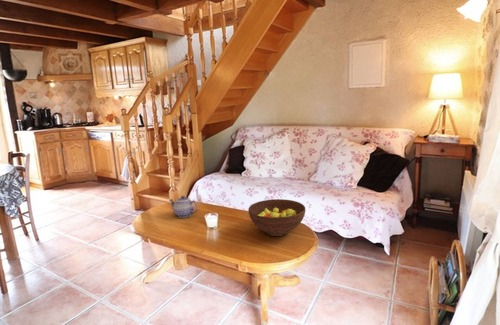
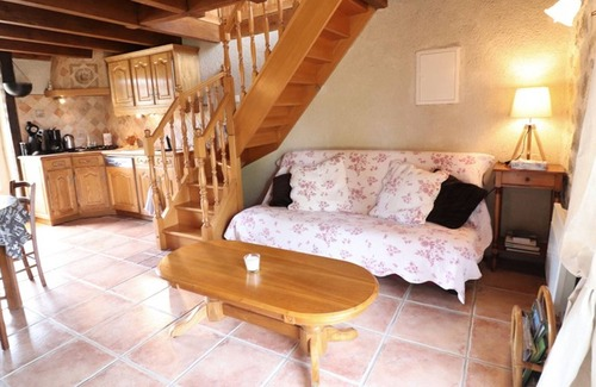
- teapot [168,195,199,219]
- fruit bowl [247,198,306,237]
